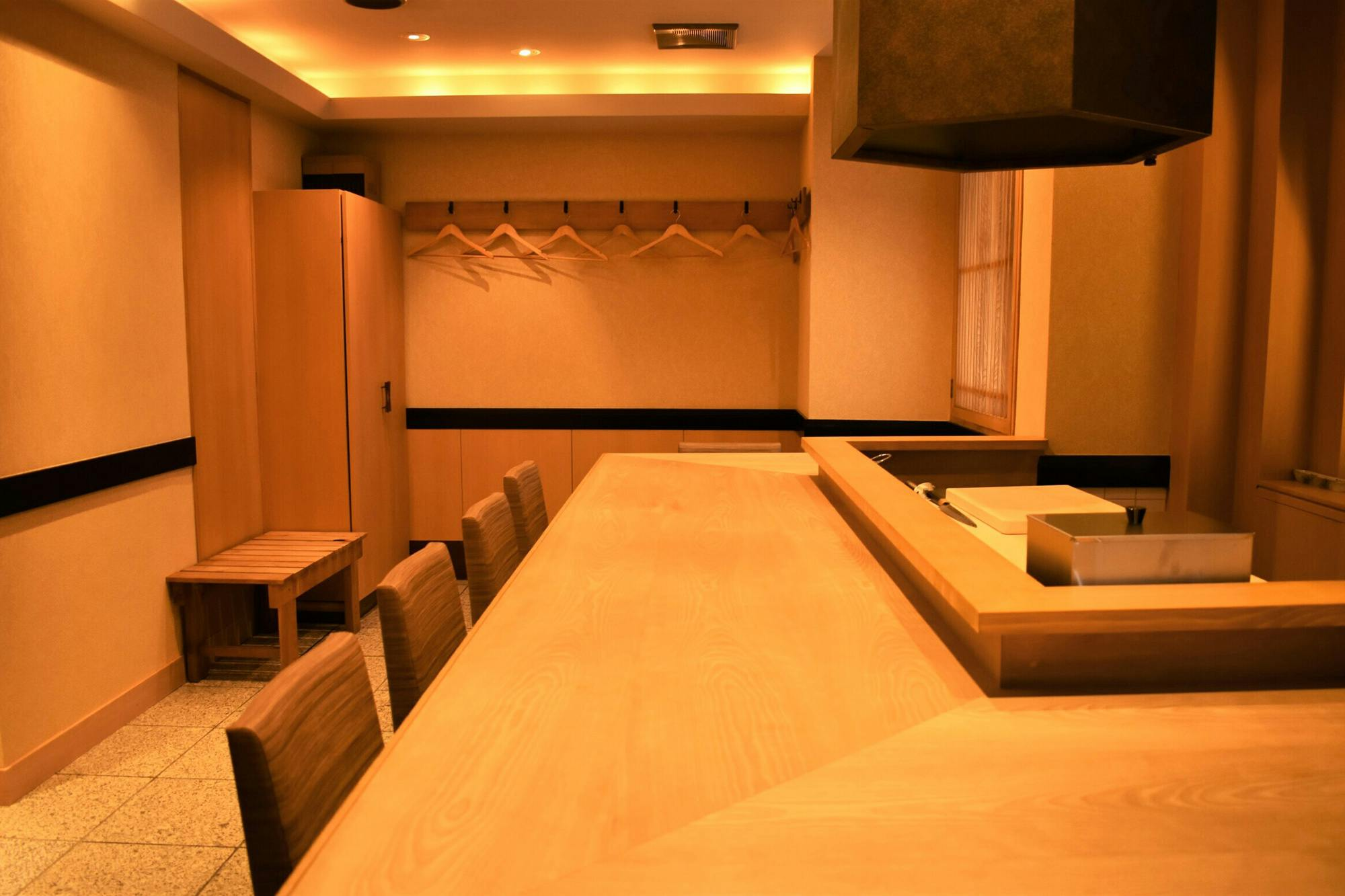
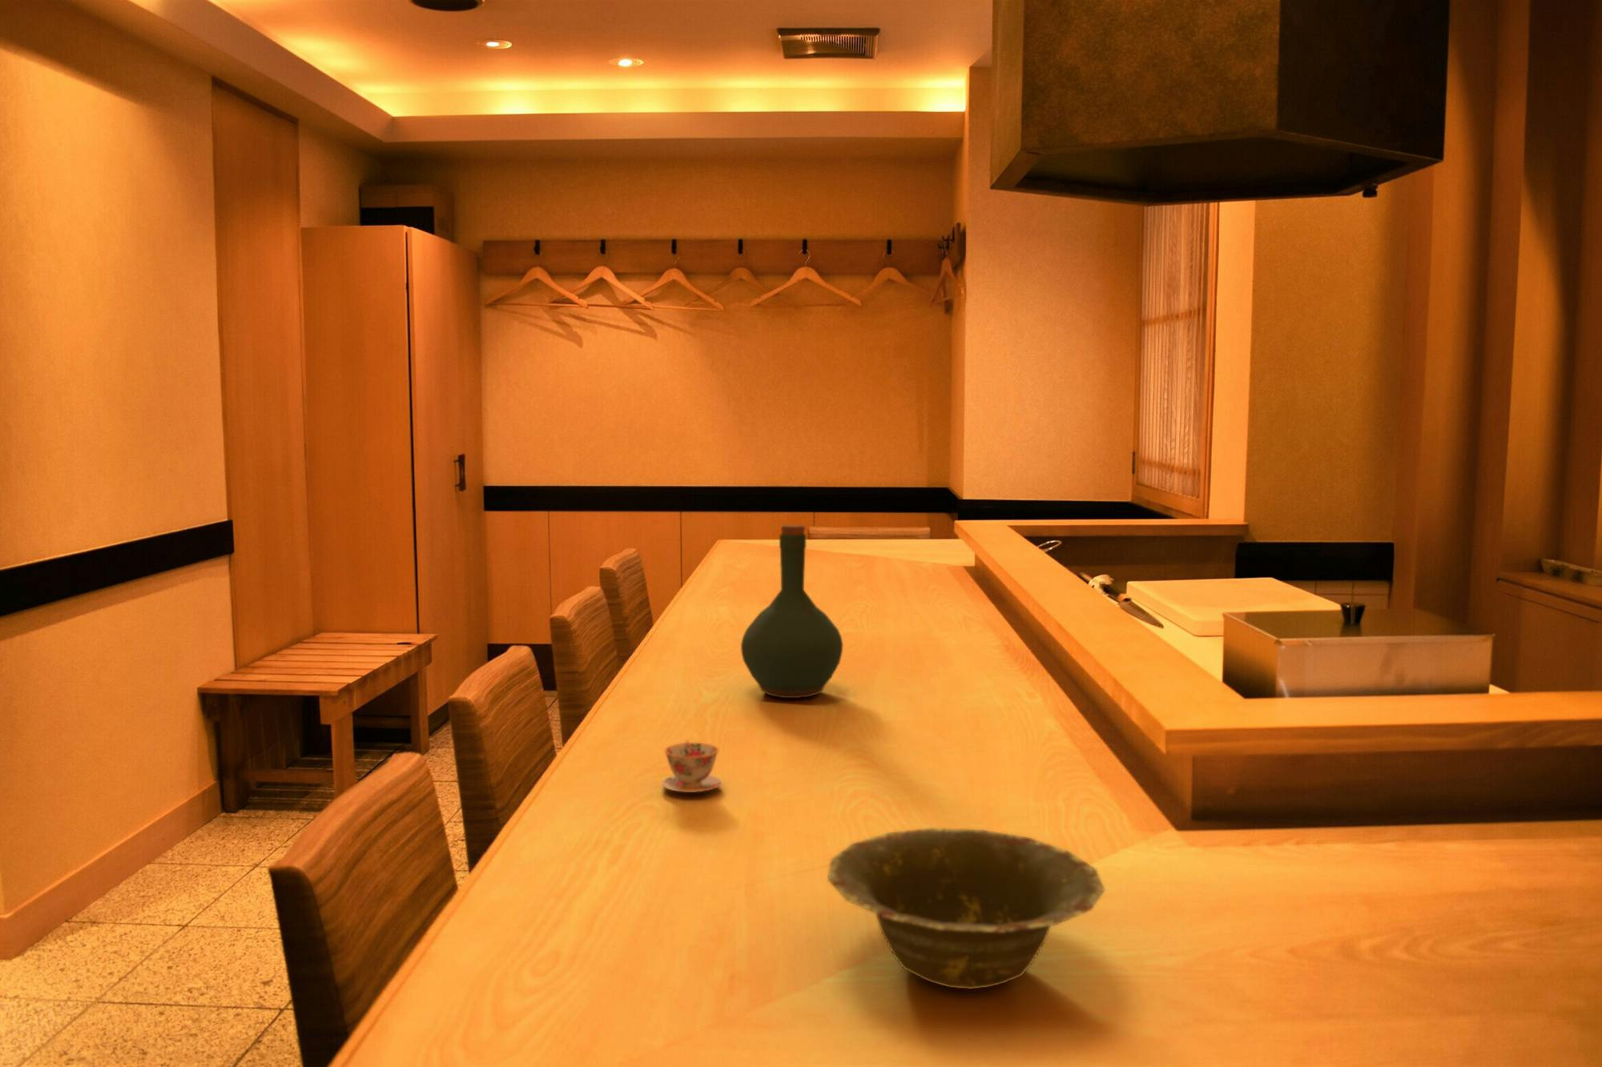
+ teacup [661,740,723,793]
+ bottle [740,524,843,699]
+ dish [827,826,1107,990]
